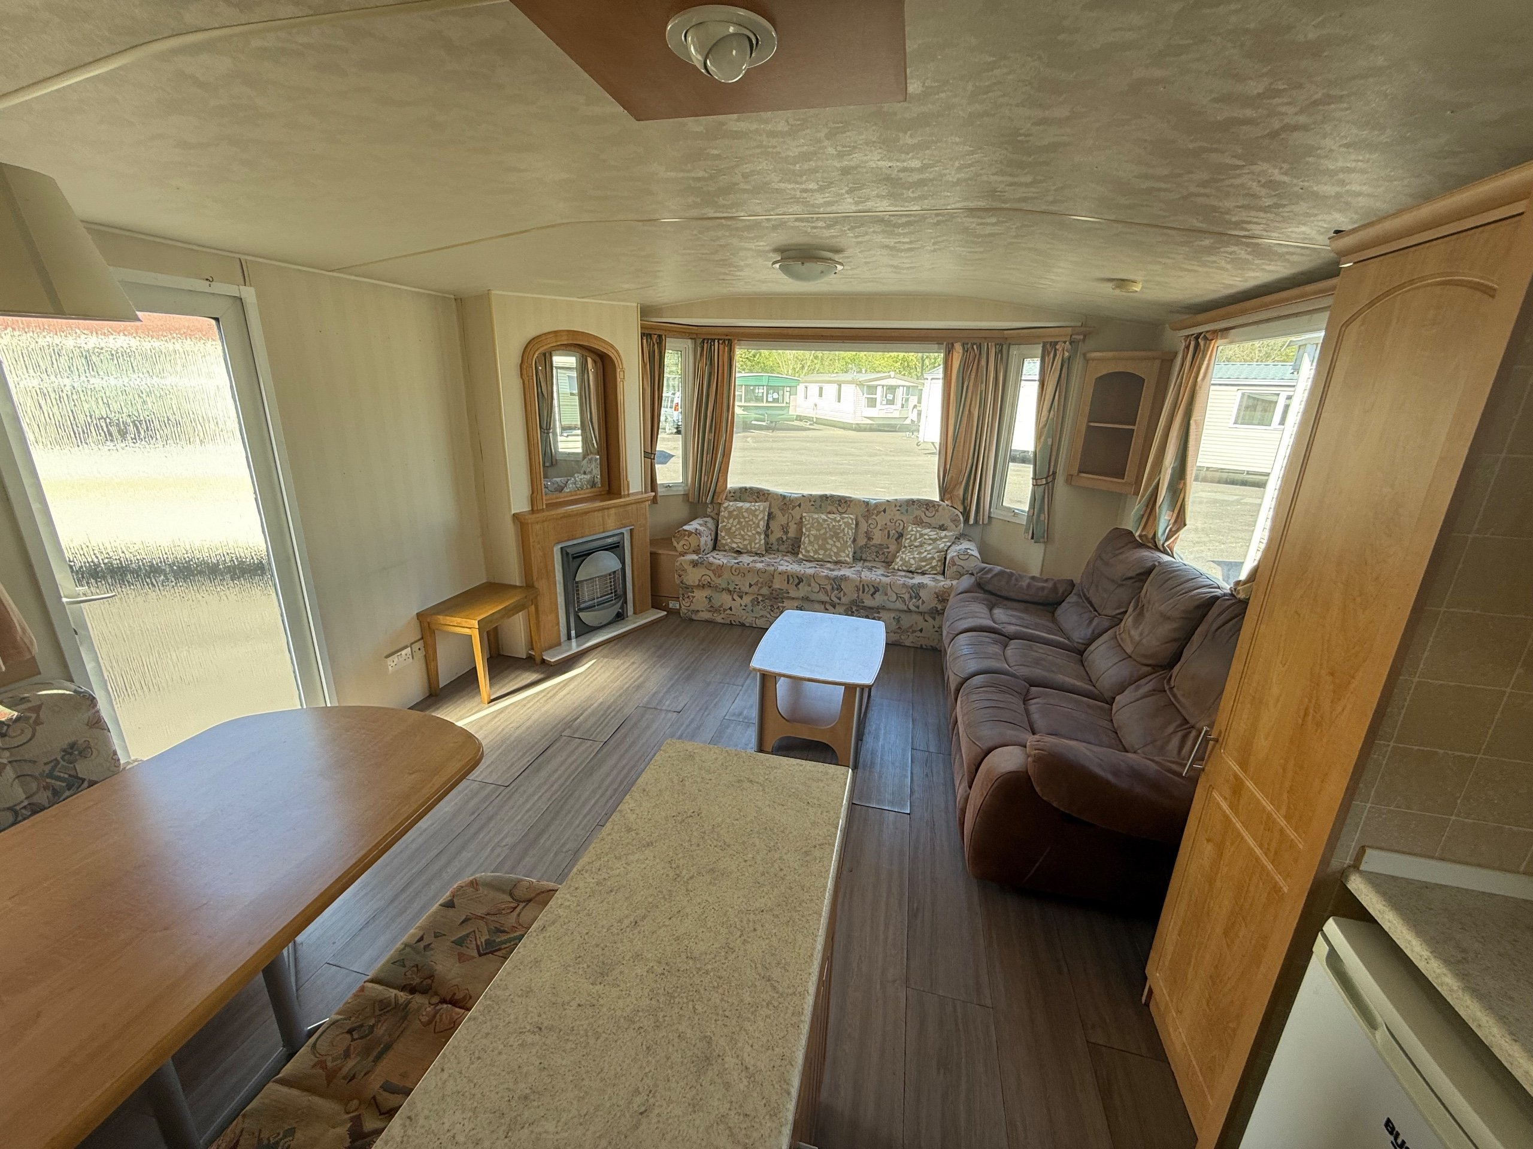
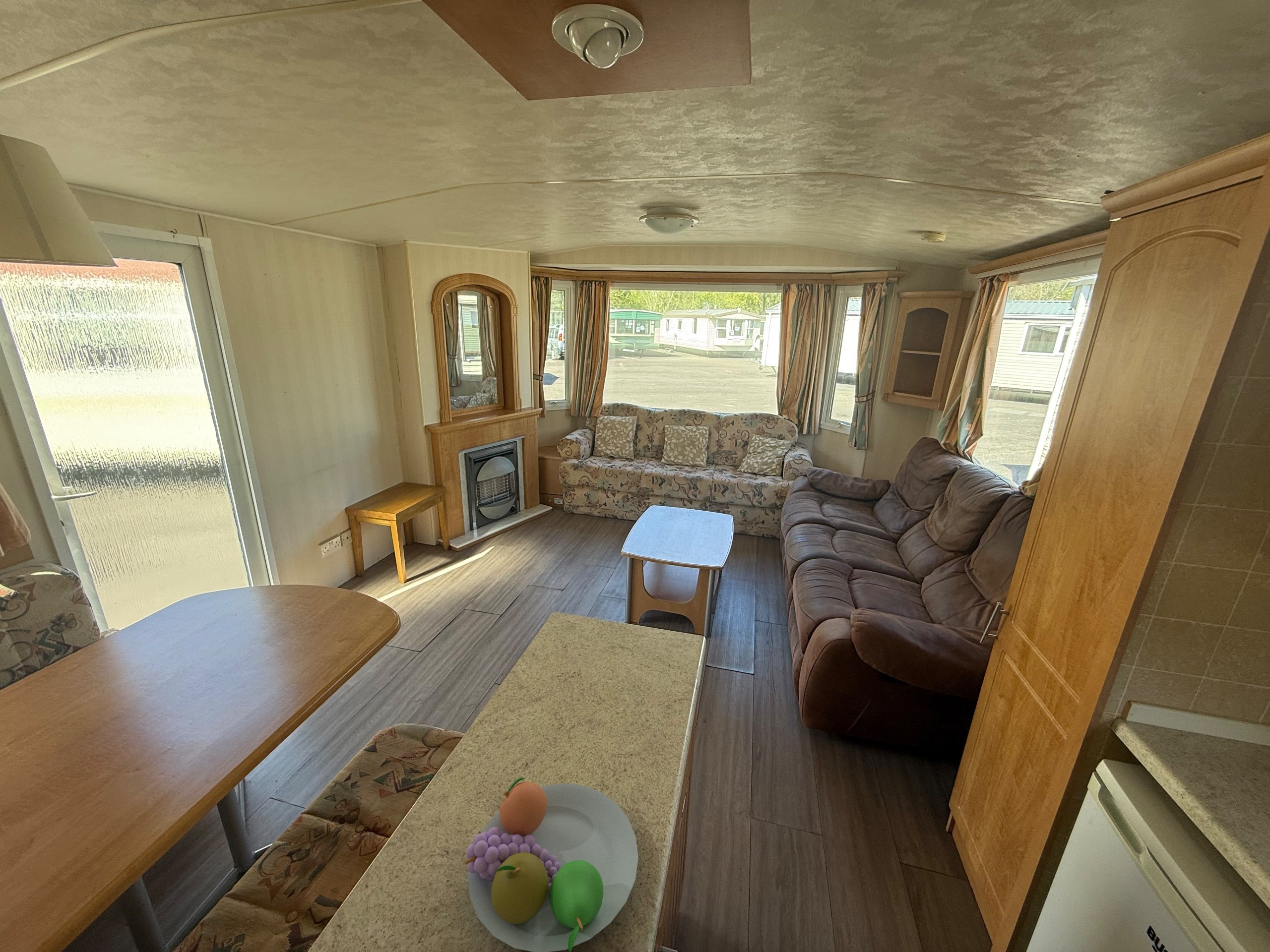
+ fruit bowl [464,777,639,952]
